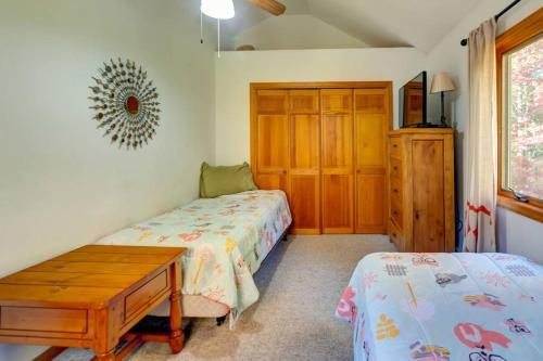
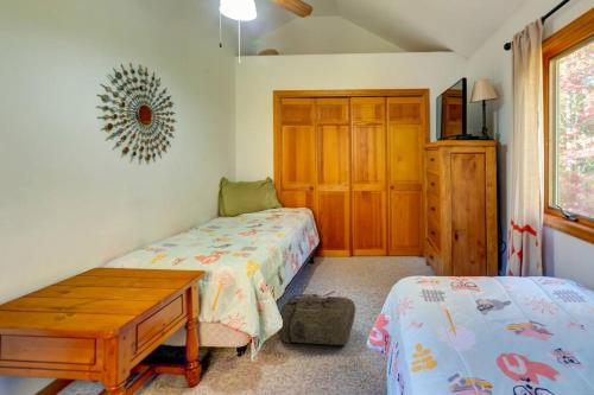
+ backpack [277,291,356,346]
